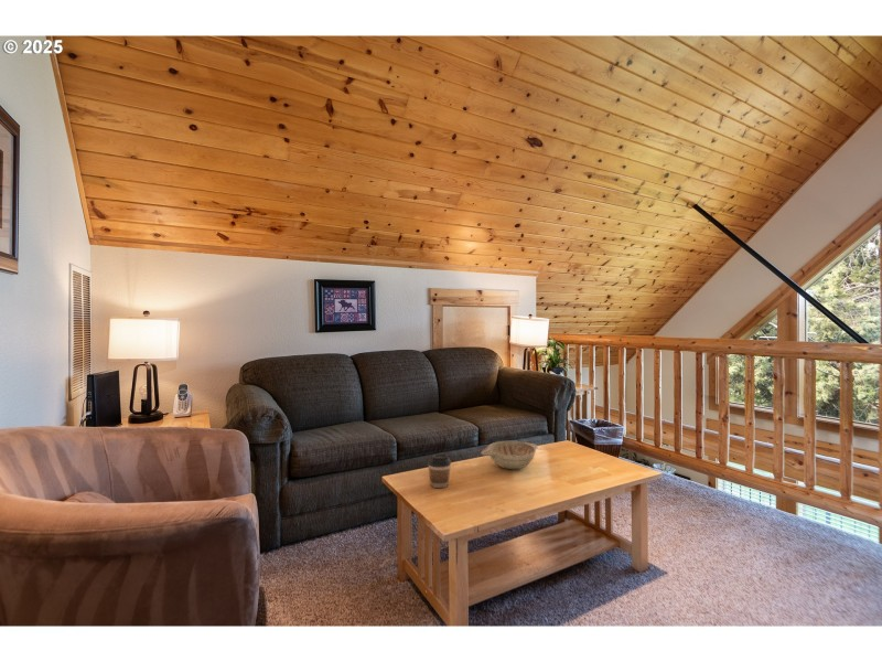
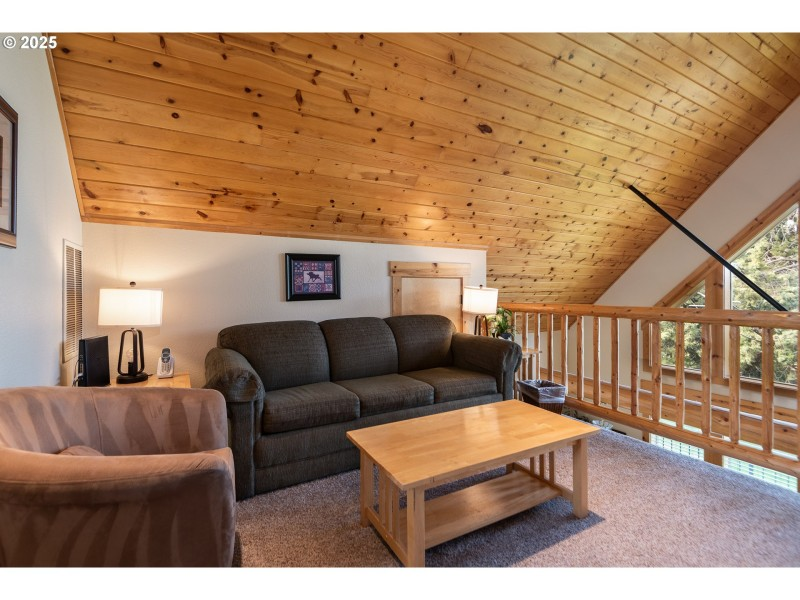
- coffee cup [427,451,452,489]
- decorative bowl [481,440,539,470]
